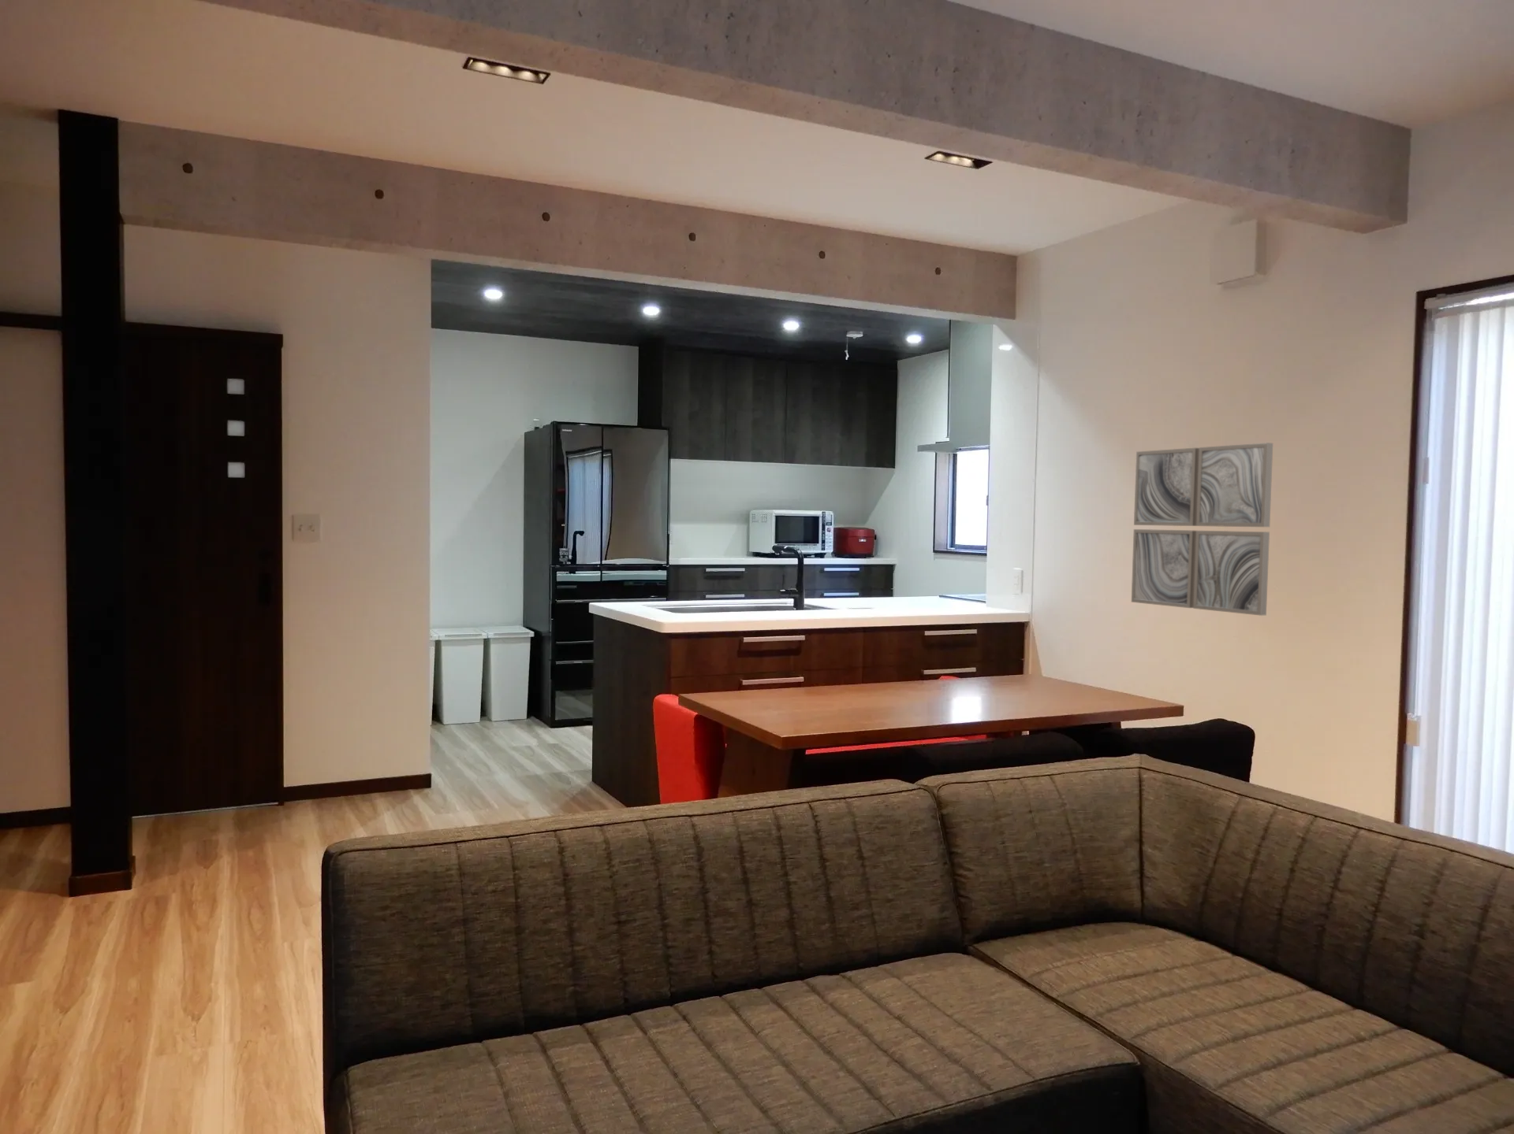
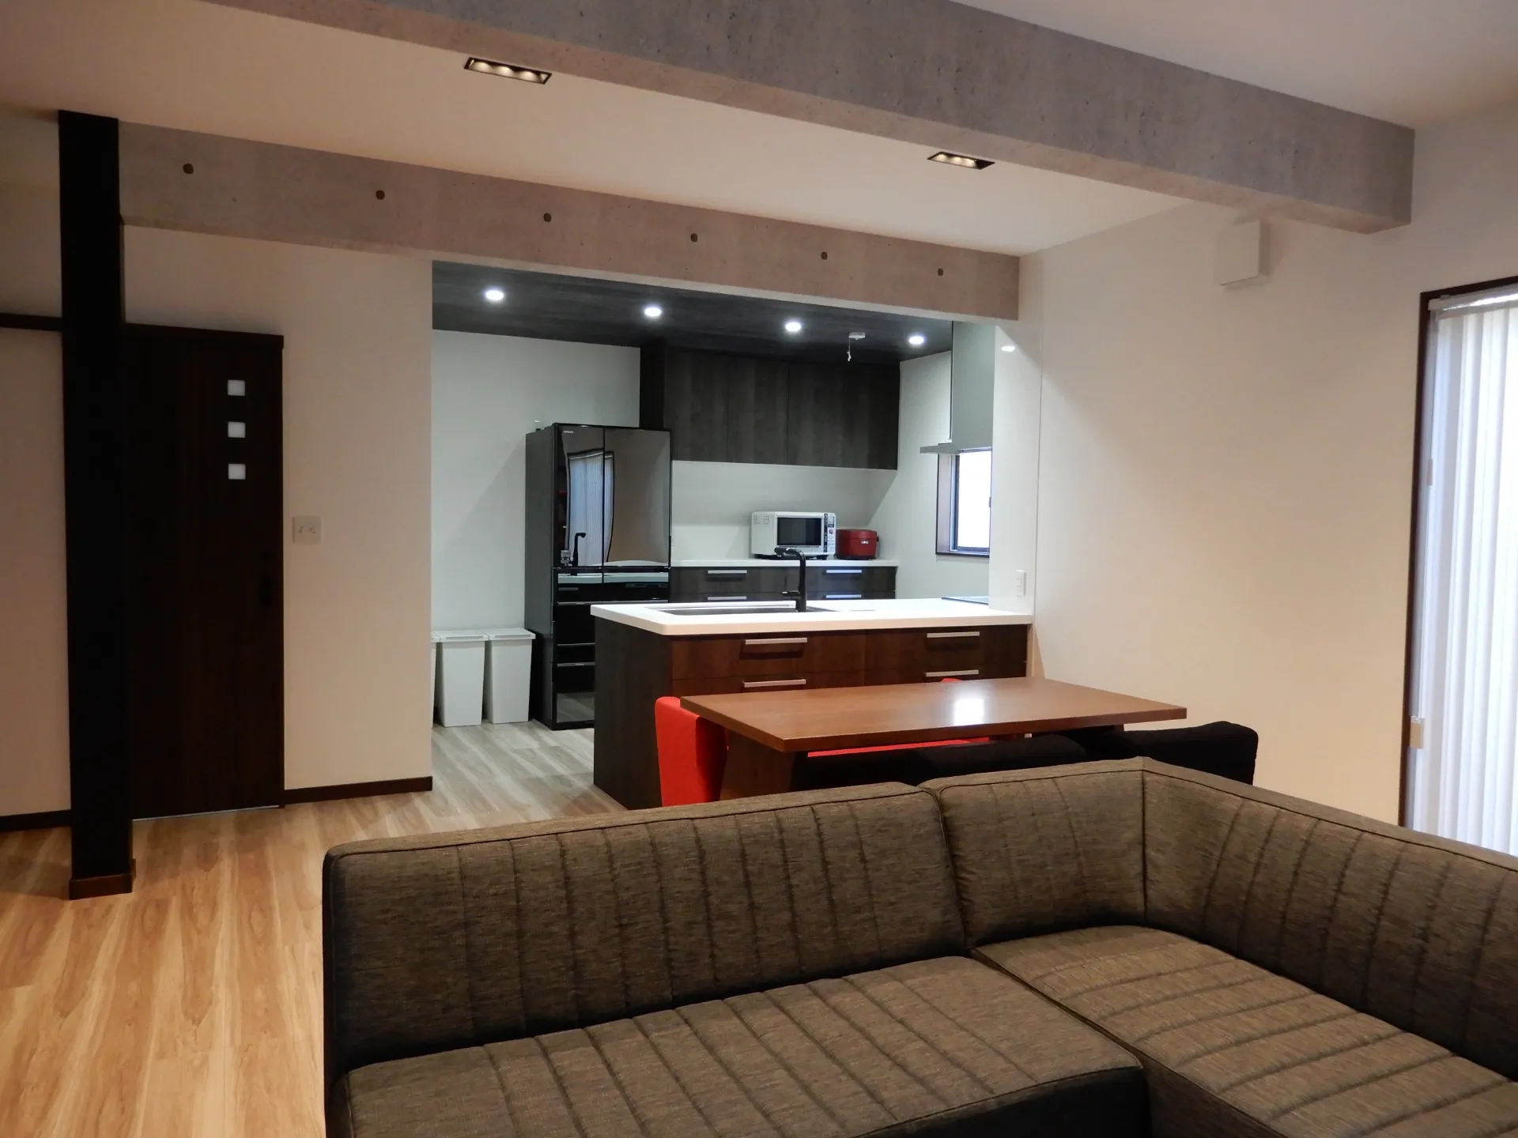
- wall art [1131,442,1273,617]
